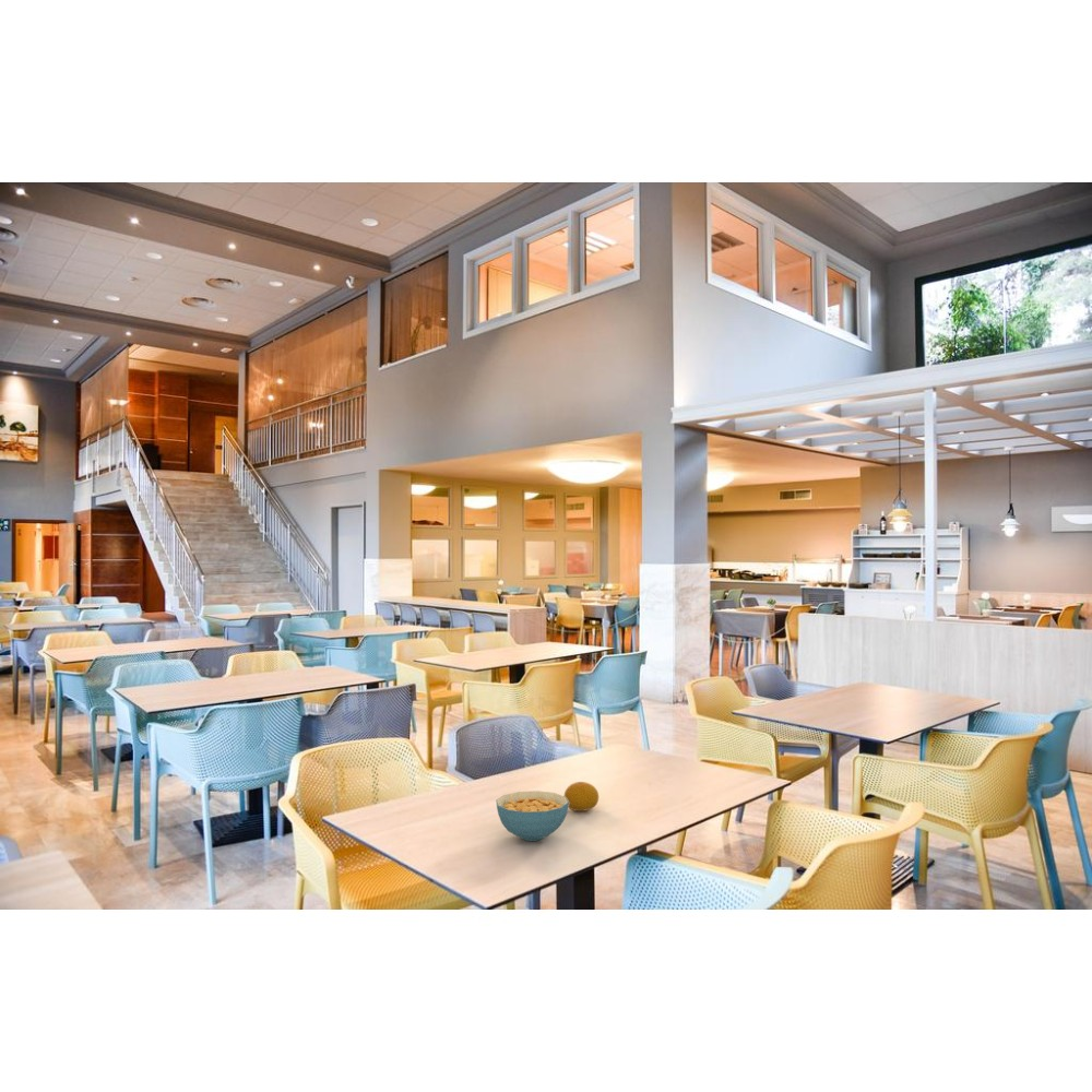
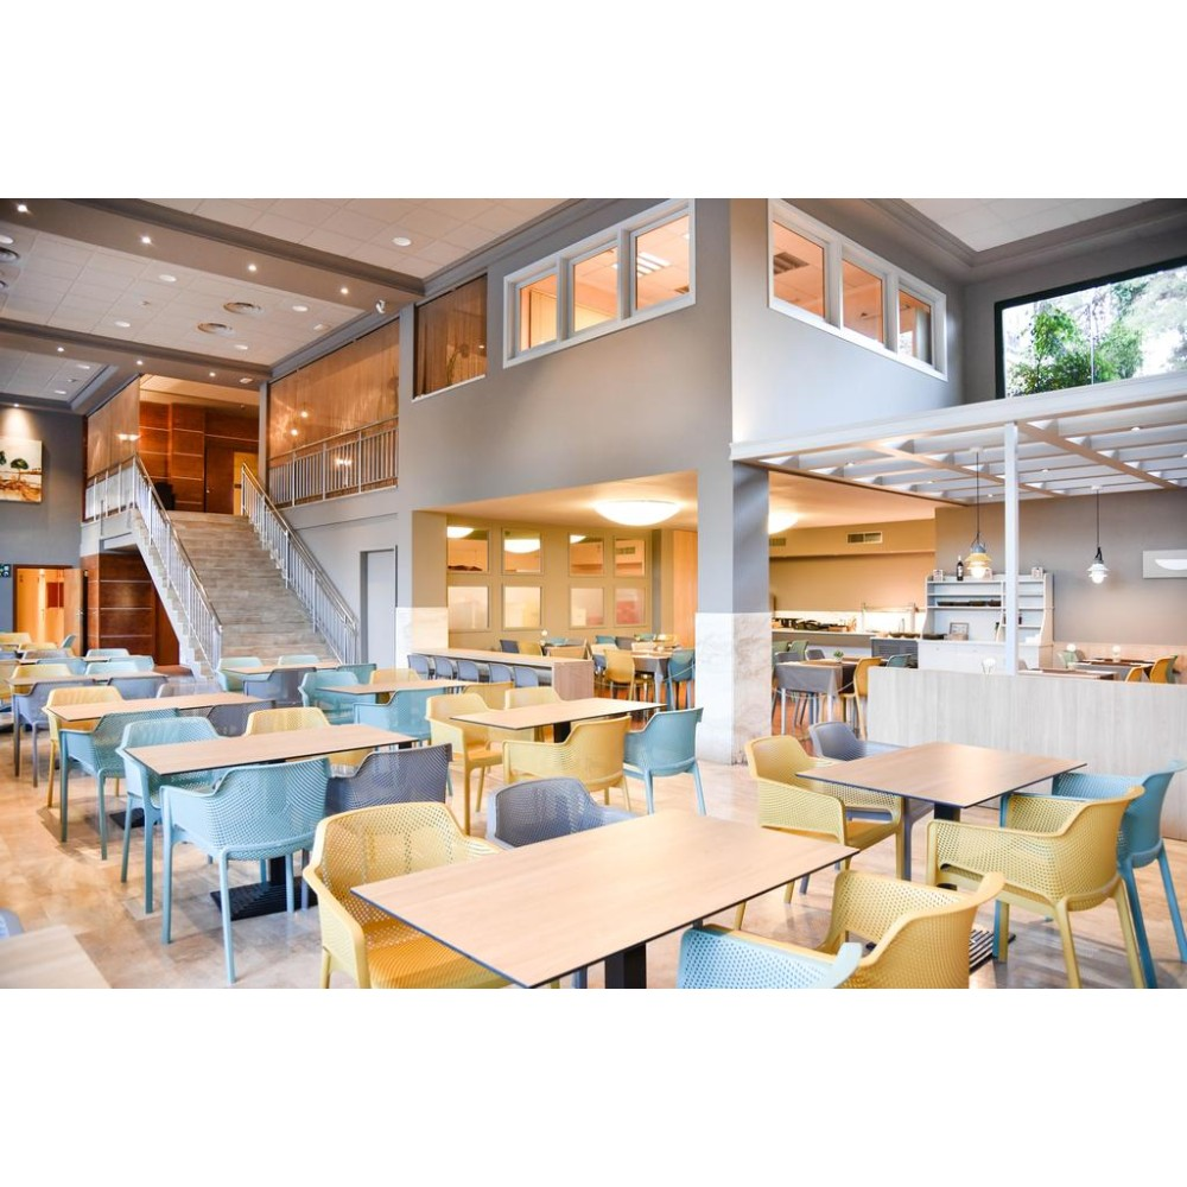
- fruit [563,781,600,812]
- cereal bowl [495,790,569,842]
